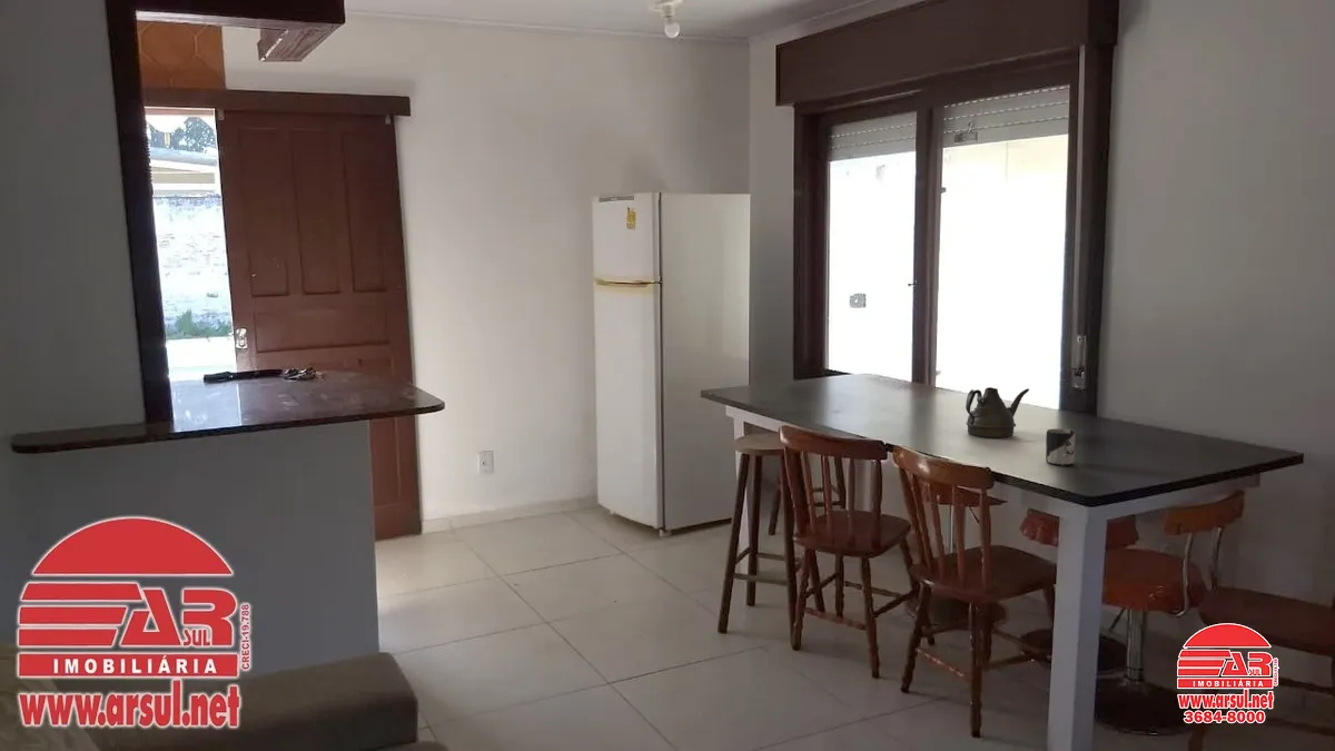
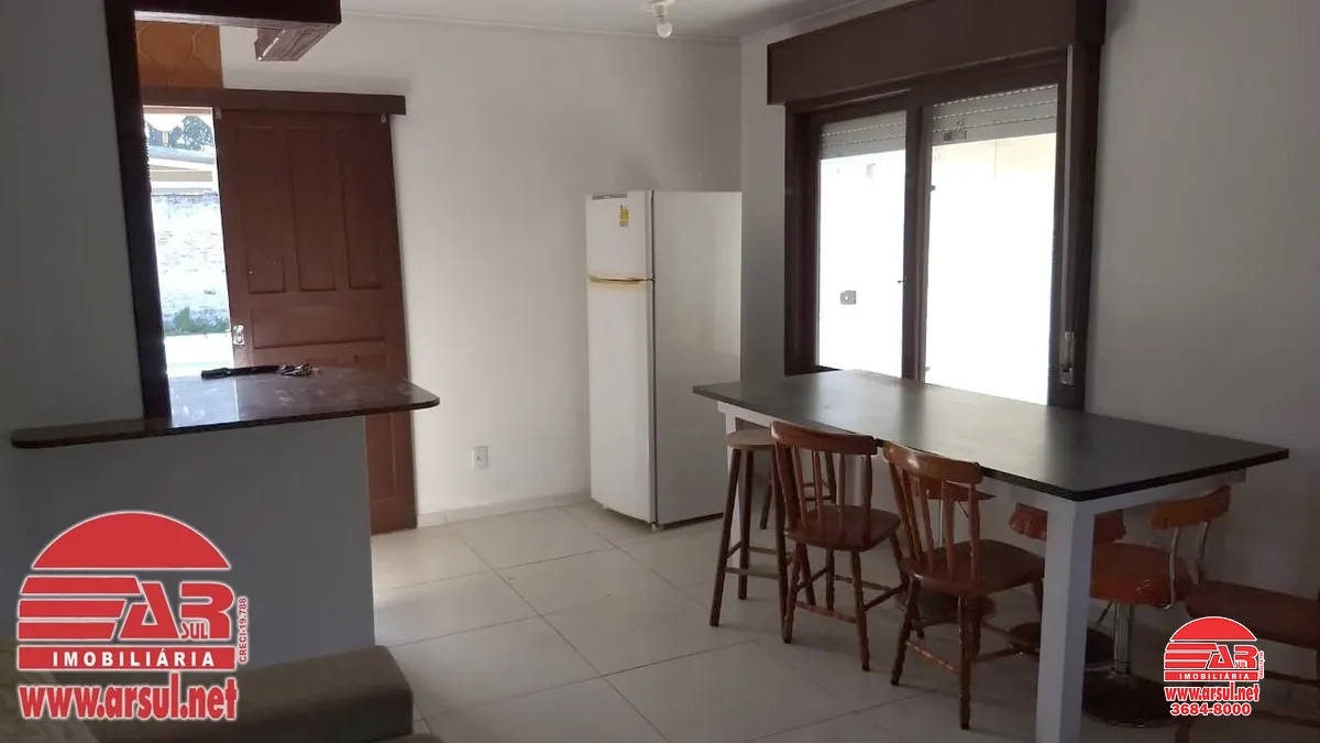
- teapot [965,386,1030,438]
- cup [1045,428,1076,467]
